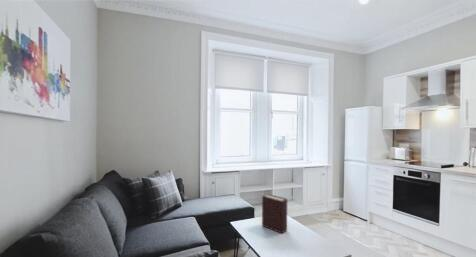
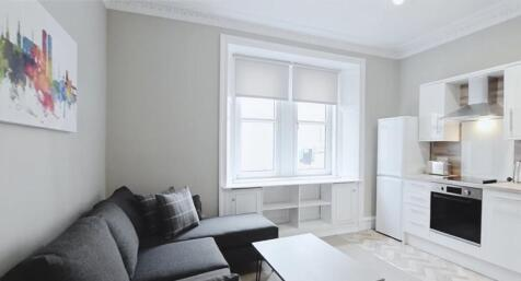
- bible [261,193,288,234]
